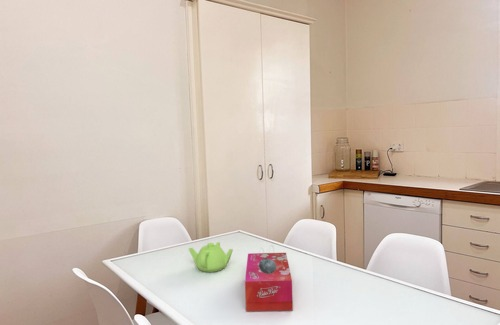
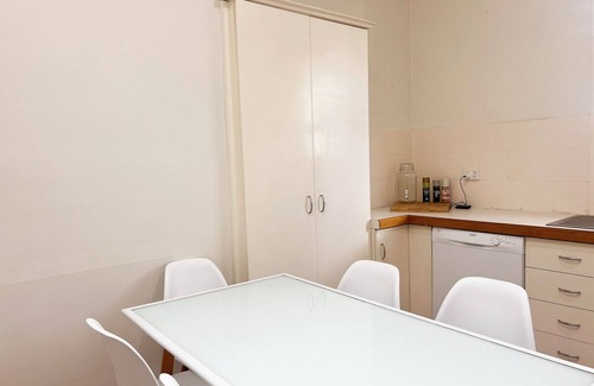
- teapot [188,241,234,273]
- tissue box [244,252,294,312]
